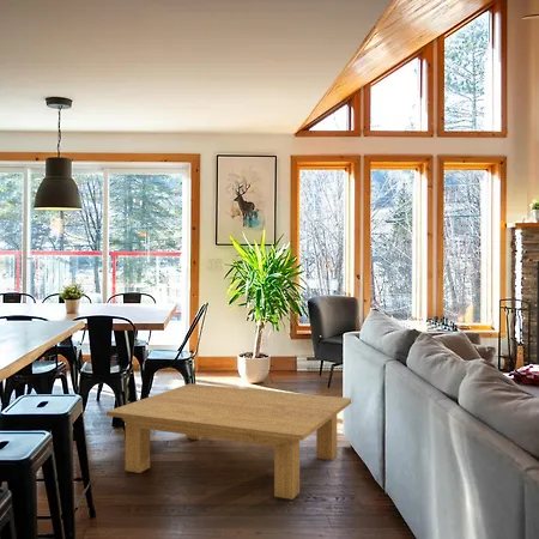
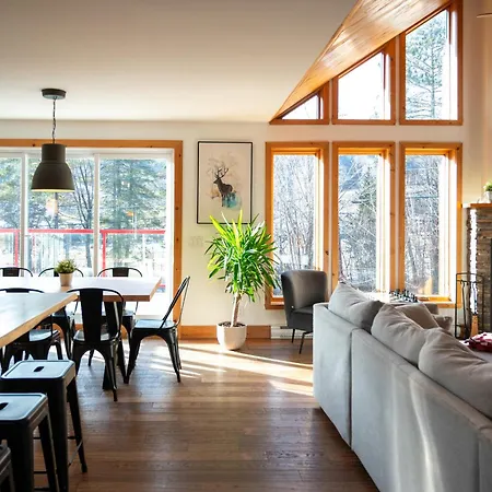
- coffee table [105,382,352,501]
